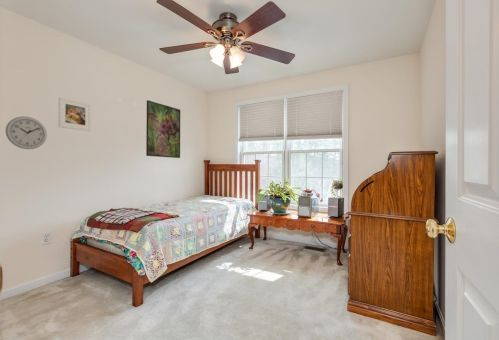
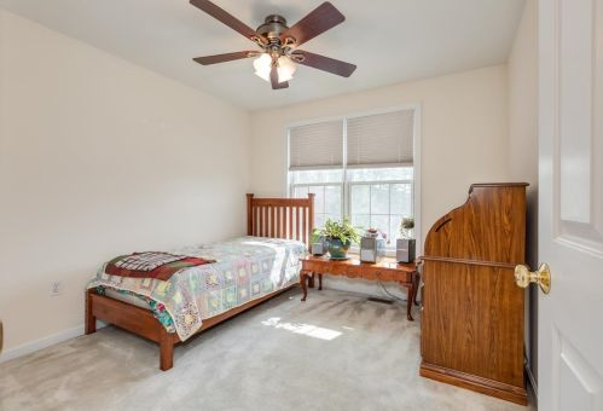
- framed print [57,96,92,132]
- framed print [145,99,181,159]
- wall clock [5,115,48,150]
